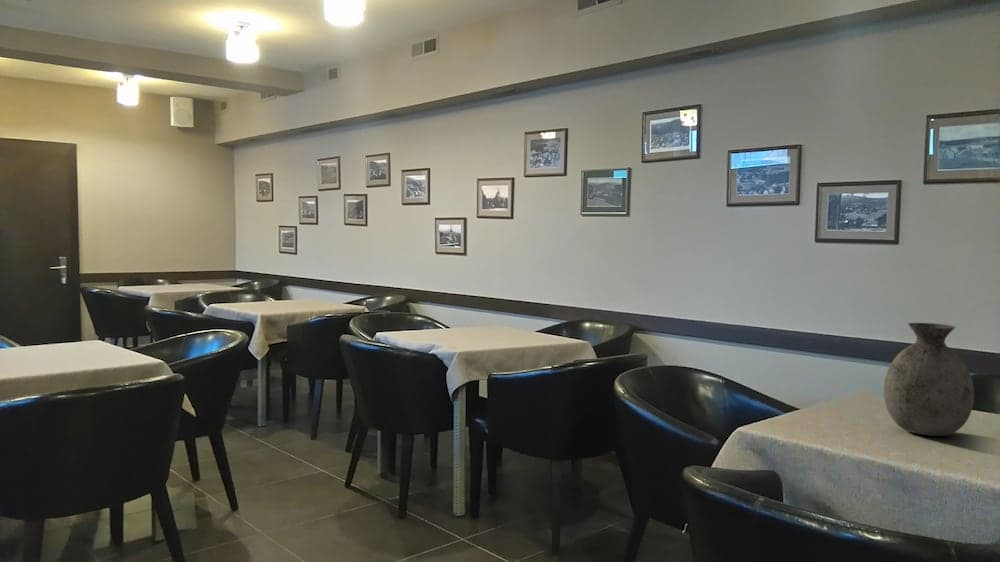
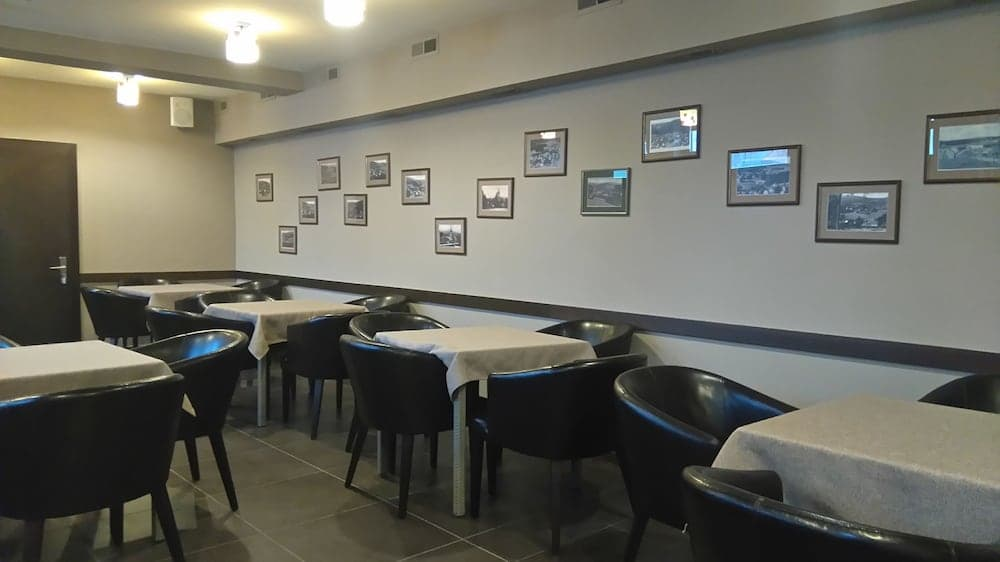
- vase [883,322,975,437]
